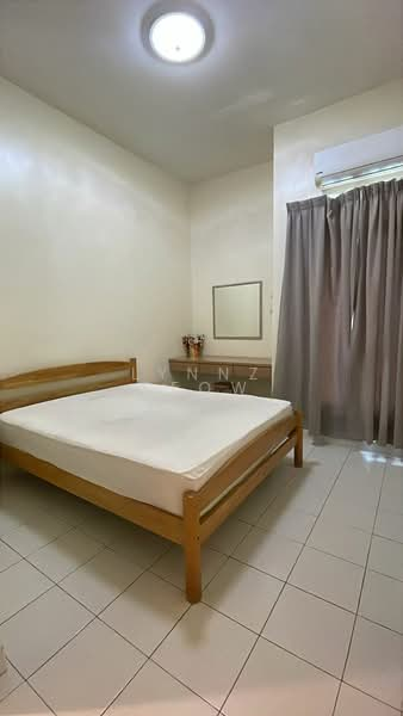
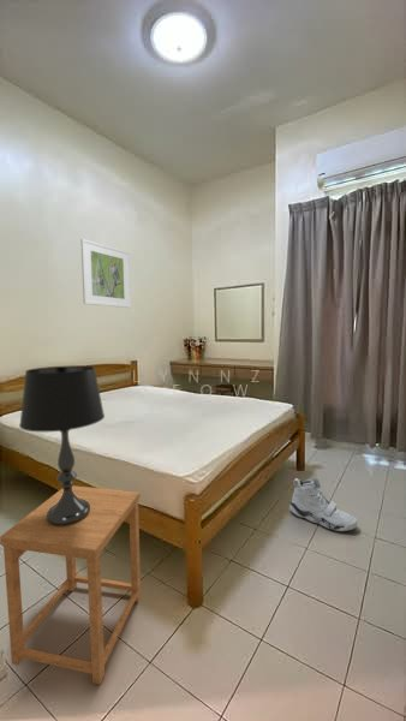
+ table lamp [18,364,106,526]
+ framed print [79,238,132,309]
+ sneaker [288,477,359,532]
+ side table [0,484,142,685]
